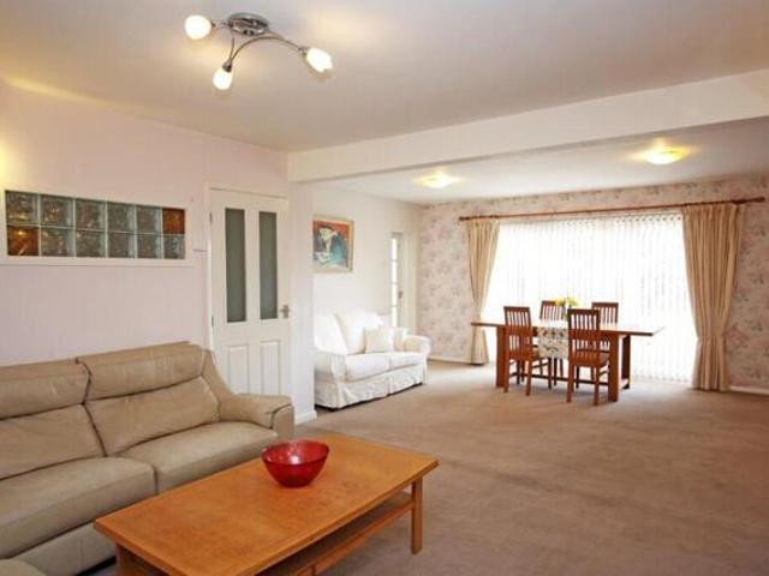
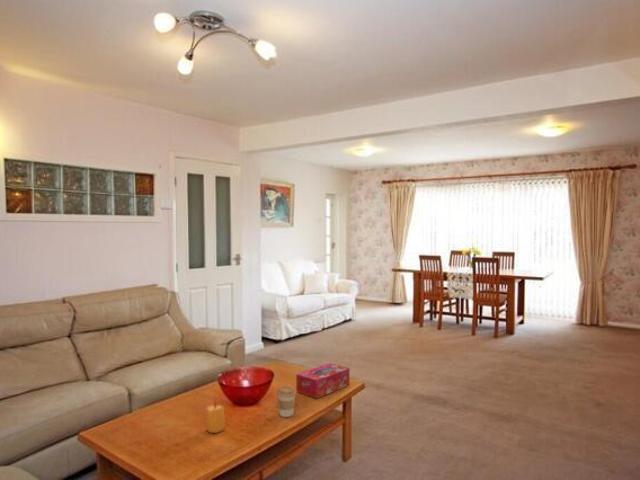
+ coffee cup [276,385,297,418]
+ candle [205,398,225,434]
+ tissue box [295,362,350,400]
